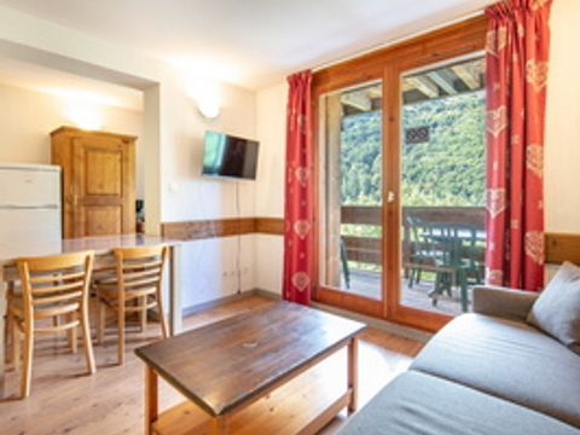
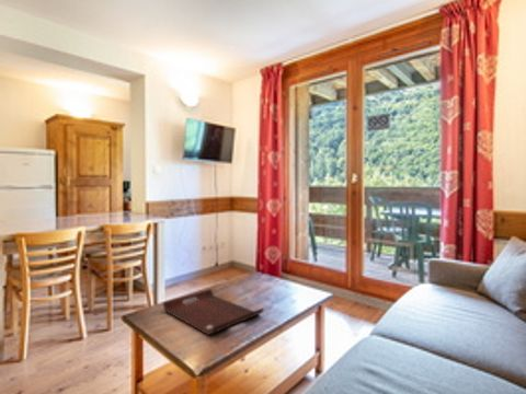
+ serving tray [162,288,265,336]
